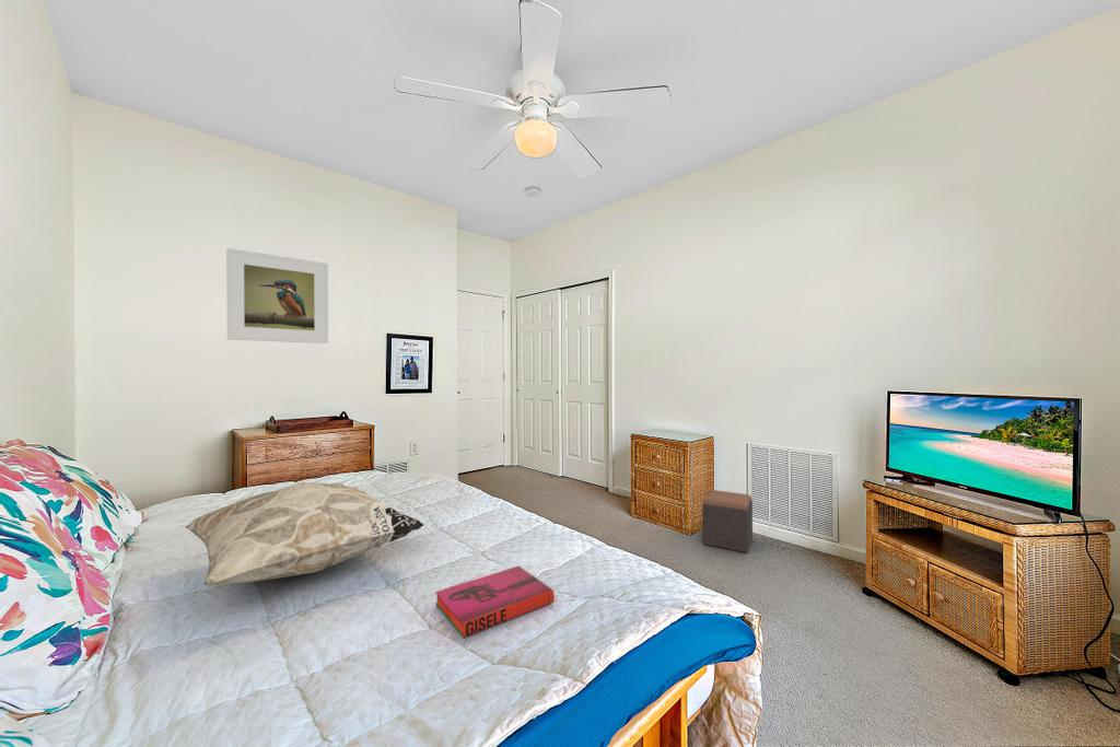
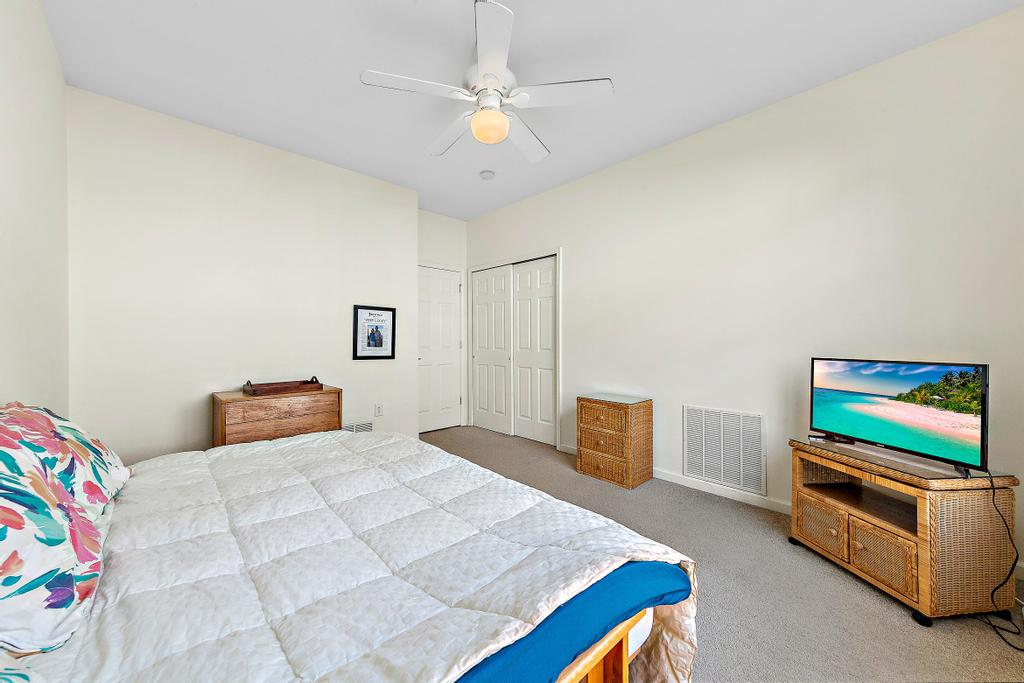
- footstool [701,489,754,553]
- hardback book [434,565,556,639]
- decorative pillow [185,481,425,586]
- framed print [225,247,329,345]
